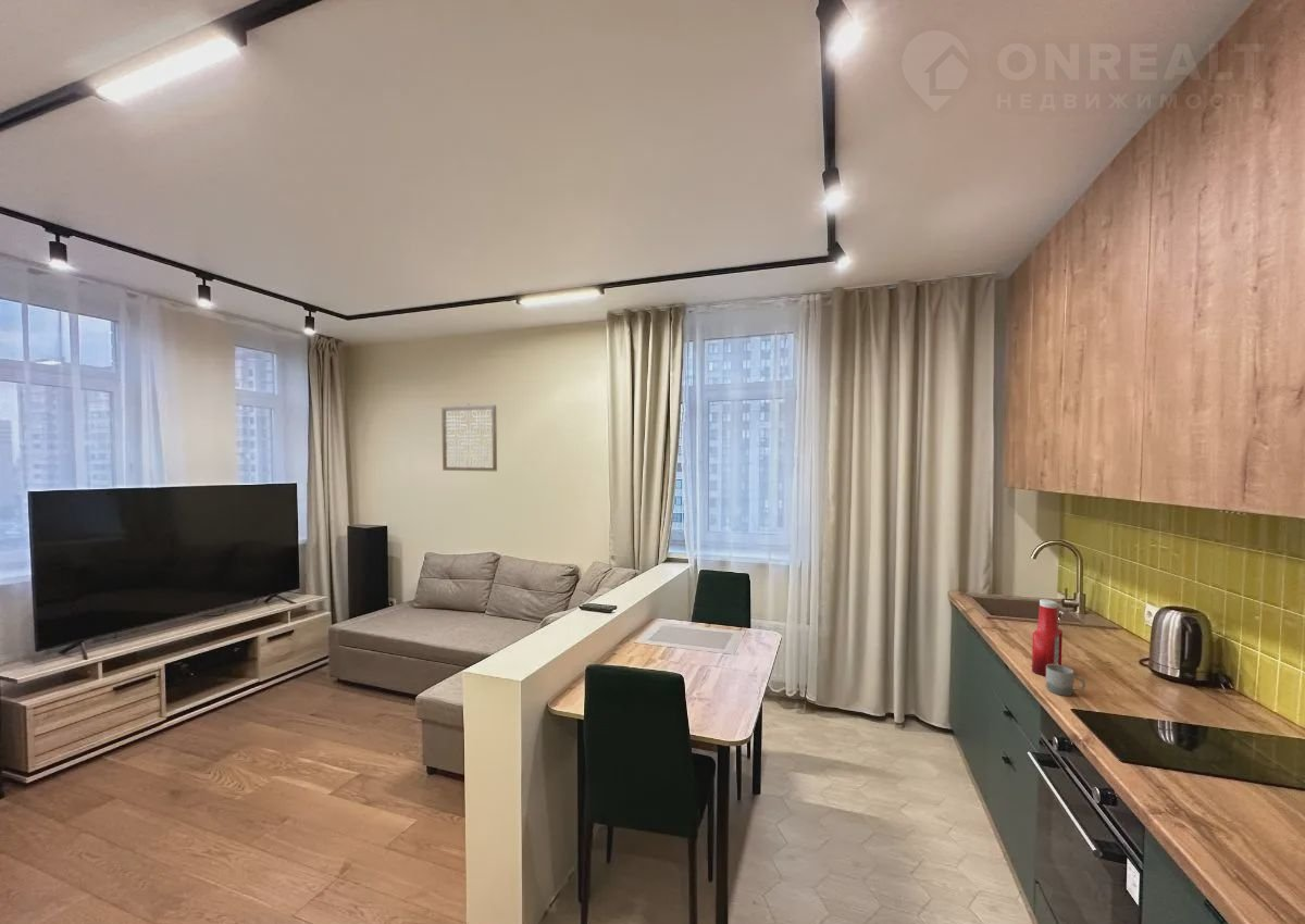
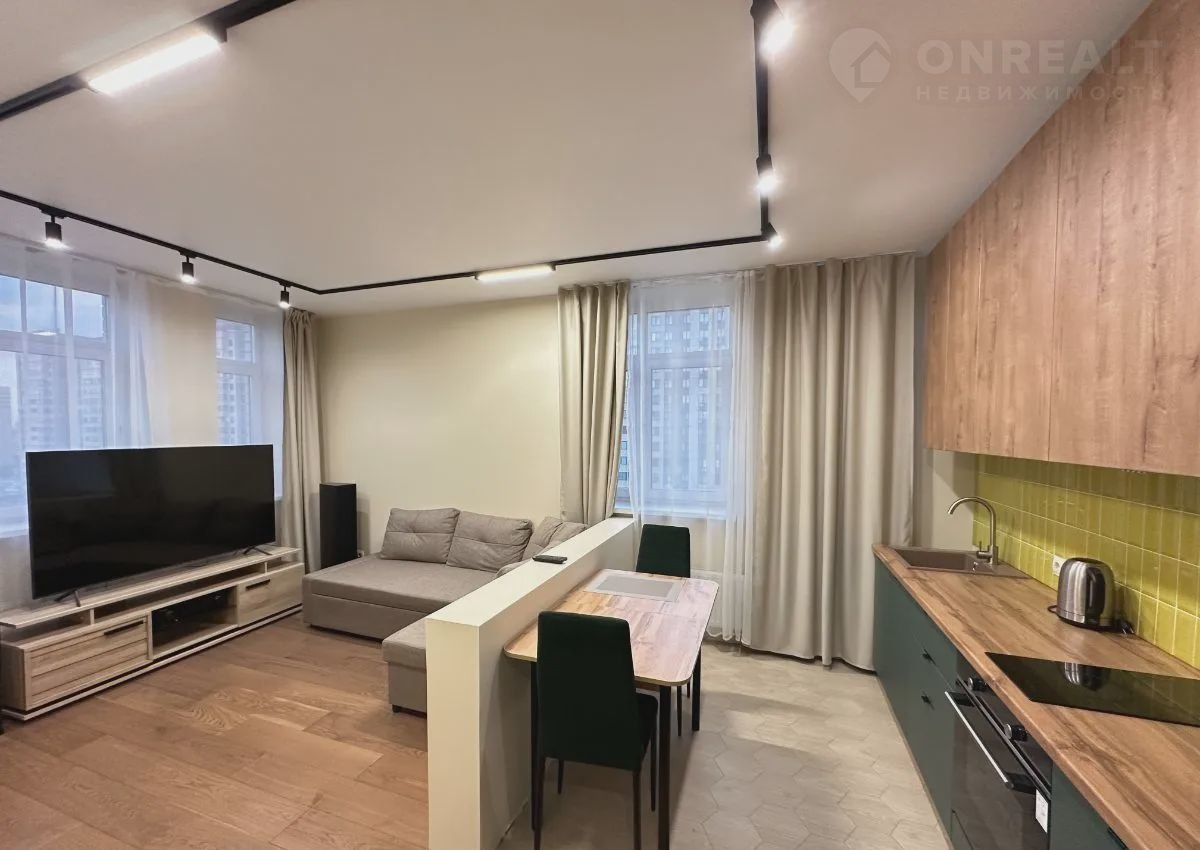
- wall art [440,402,498,473]
- cup [1045,664,1086,697]
- soap bottle [1031,598,1064,677]
